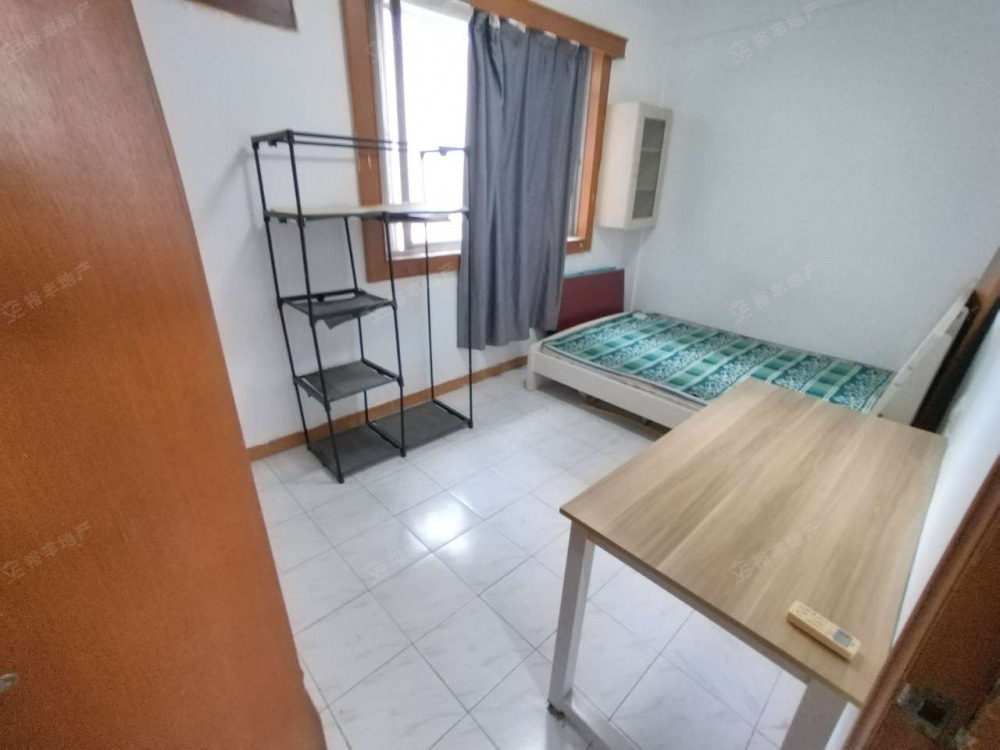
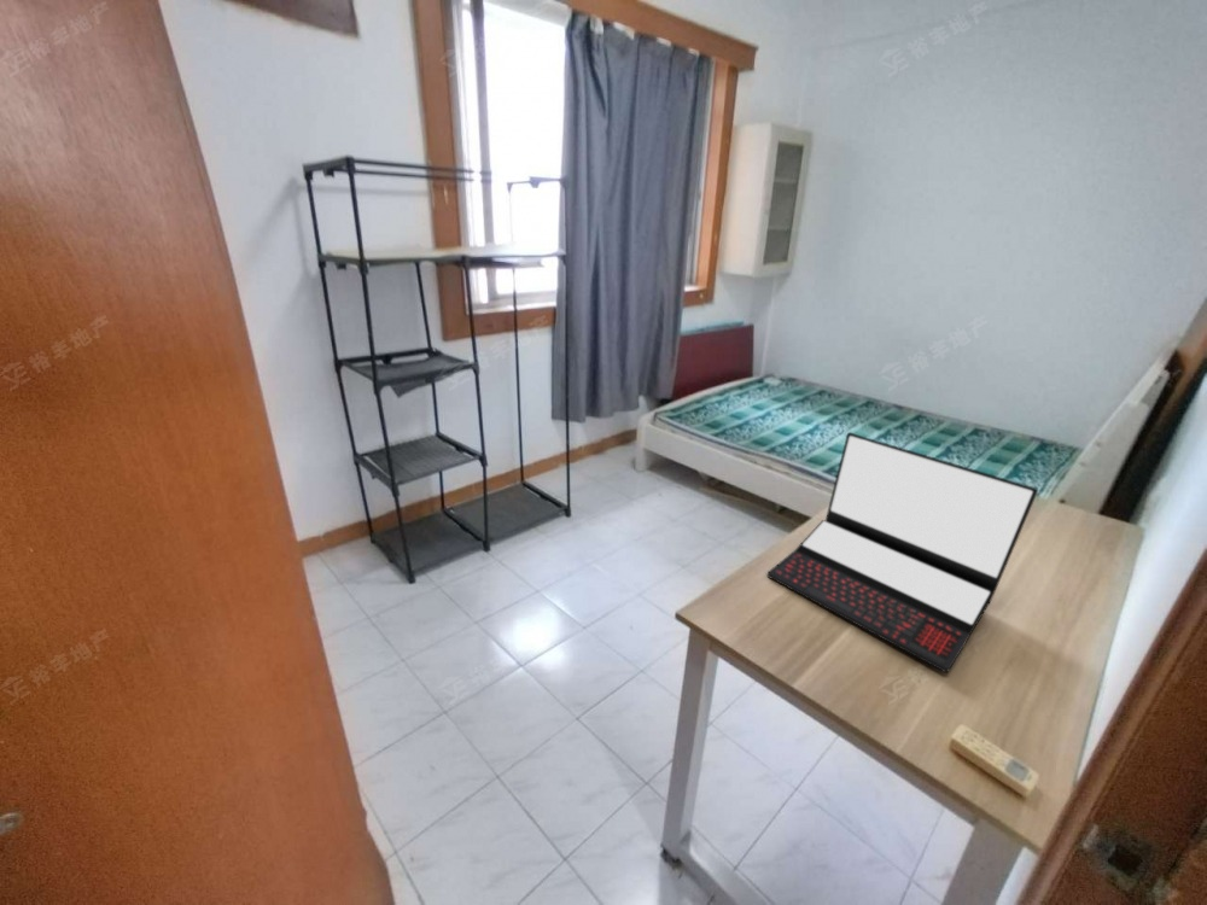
+ laptop [766,432,1039,675]
